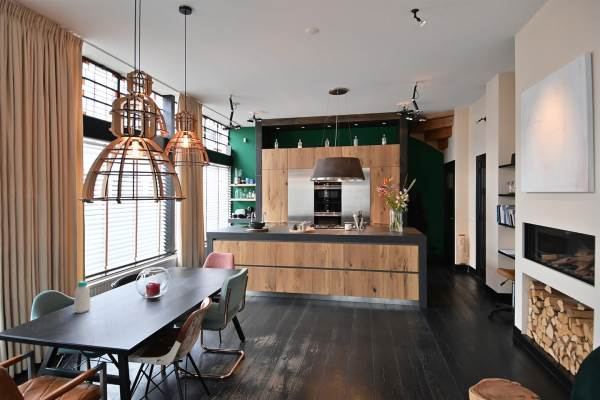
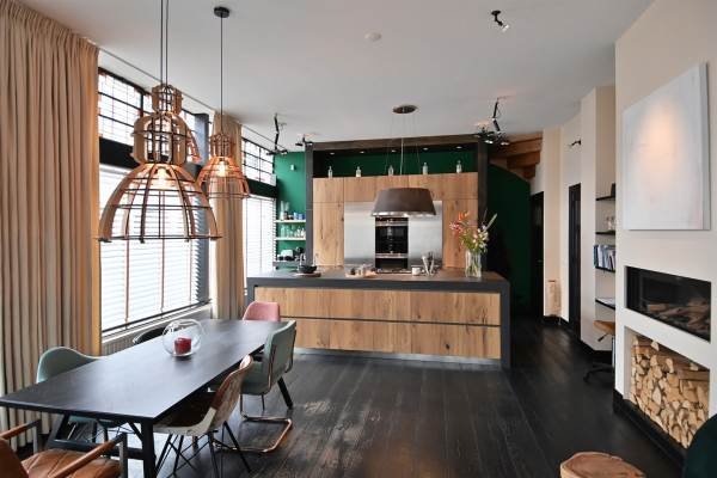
- bottle [73,280,92,314]
